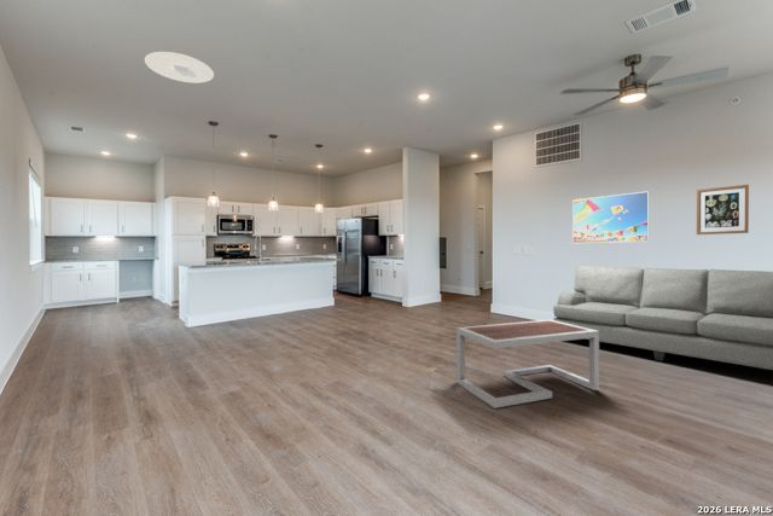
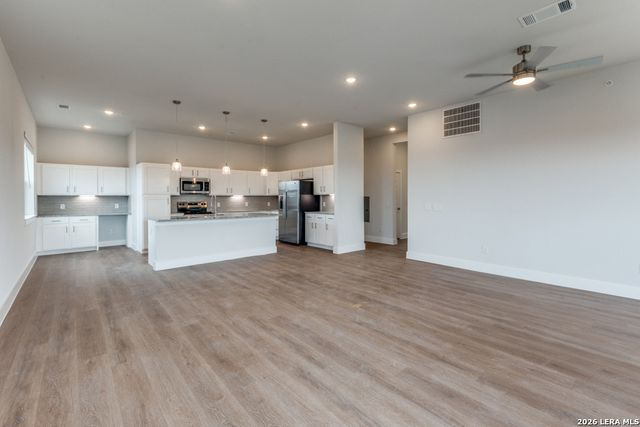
- sofa [552,265,773,371]
- ceiling light [144,51,215,85]
- wall art [696,184,750,236]
- coffee table [455,319,600,410]
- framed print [571,191,650,244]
